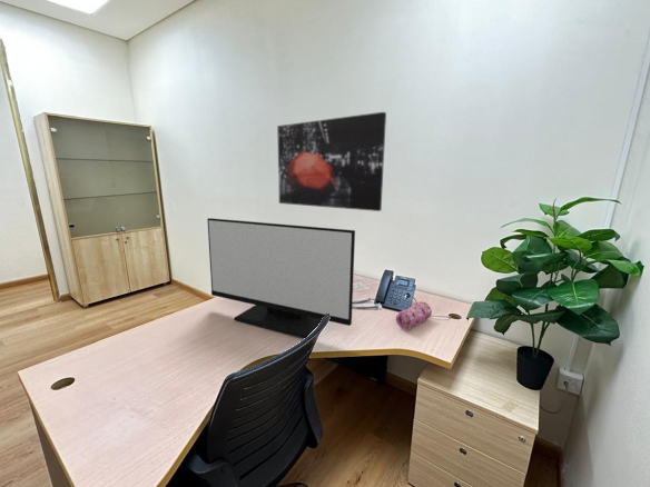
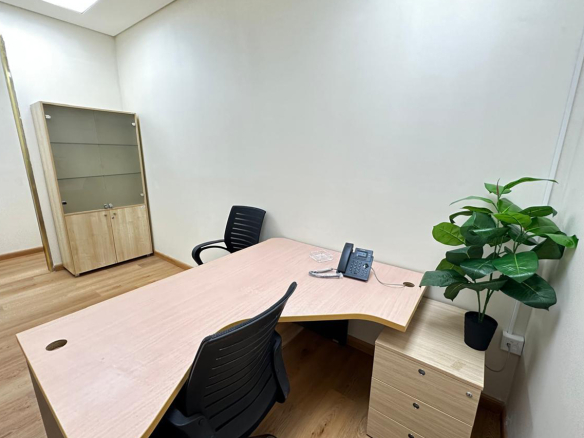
- pencil case [395,300,433,331]
- monitor [206,217,356,339]
- wall art [276,111,387,212]
